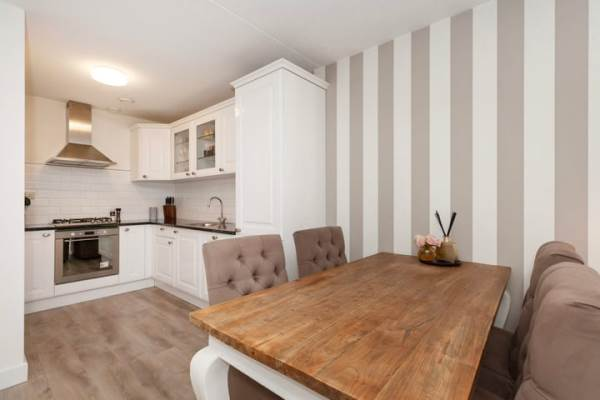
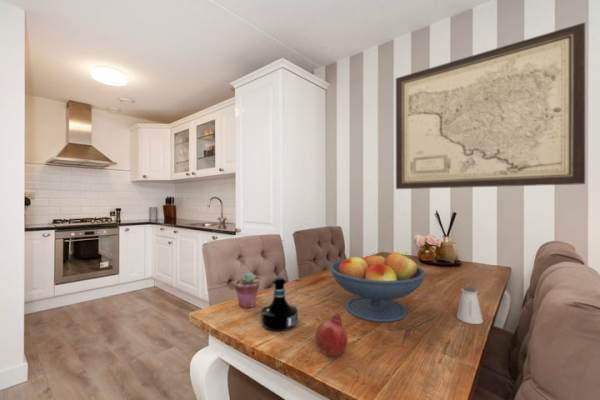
+ tequila bottle [260,276,299,332]
+ wall art [395,21,586,190]
+ fruit [314,312,348,357]
+ fruit bowl [329,251,426,323]
+ potted succulent [234,271,261,309]
+ saltshaker [456,285,484,325]
